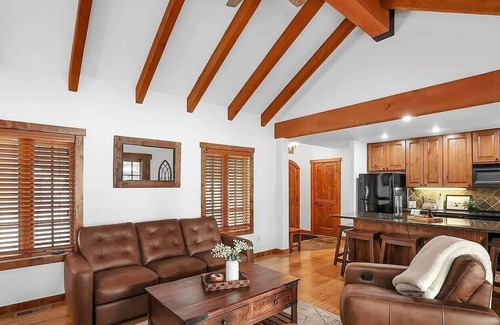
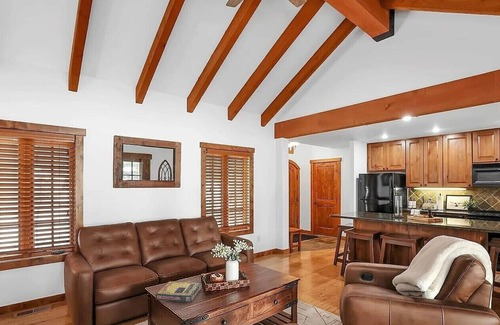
+ video game box [155,280,202,303]
